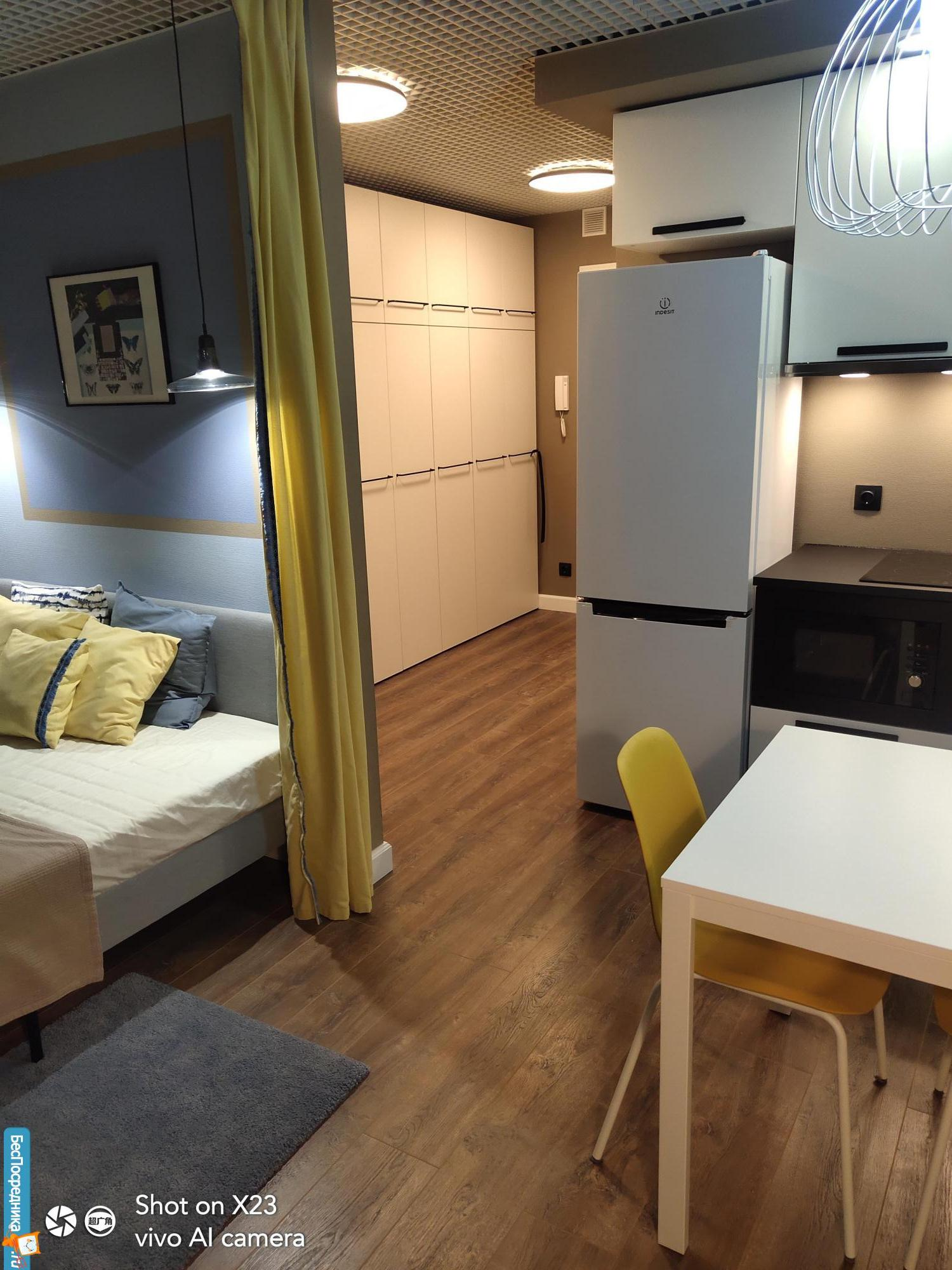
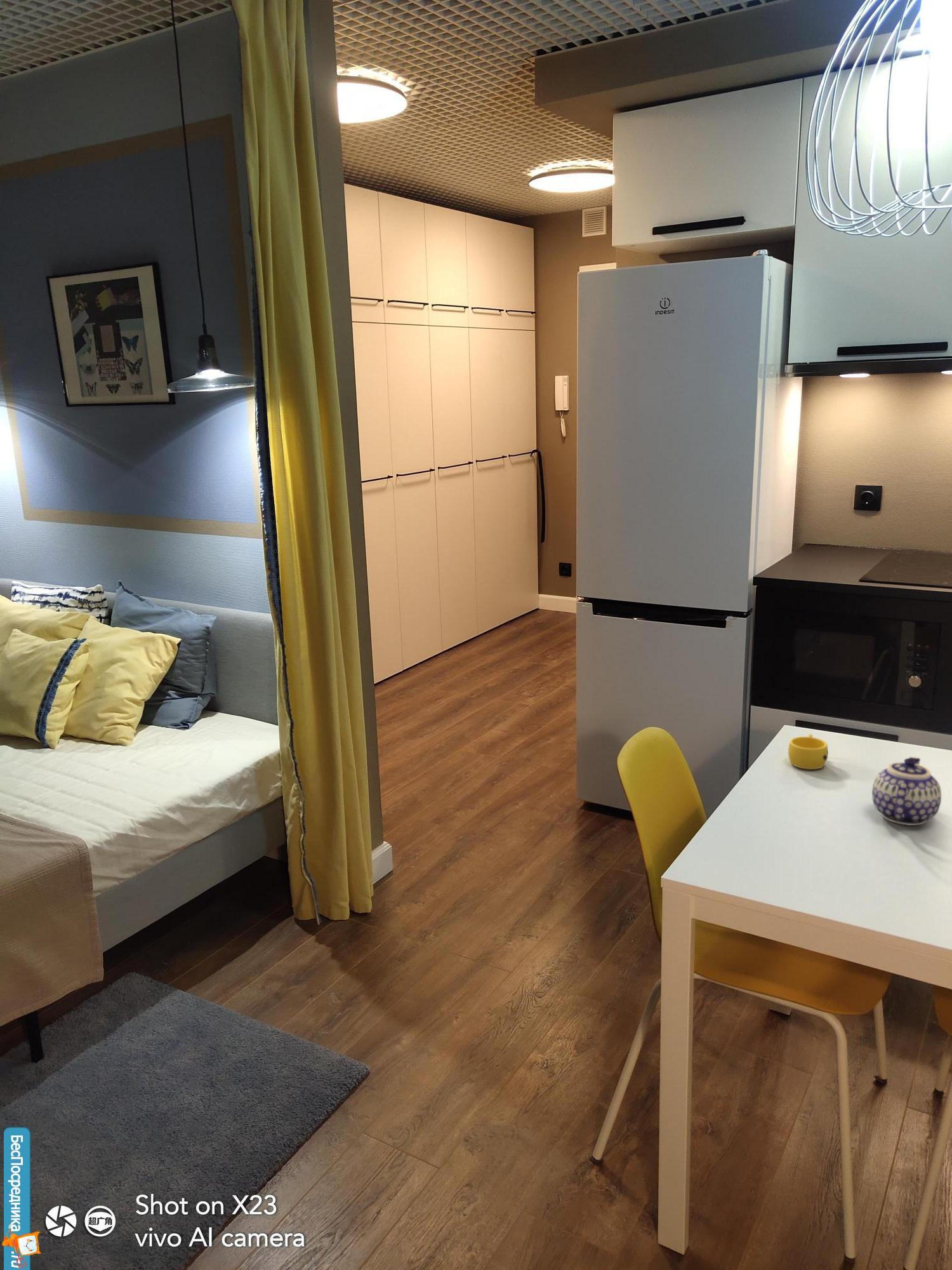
+ teapot [871,756,942,826]
+ cup [788,733,829,770]
